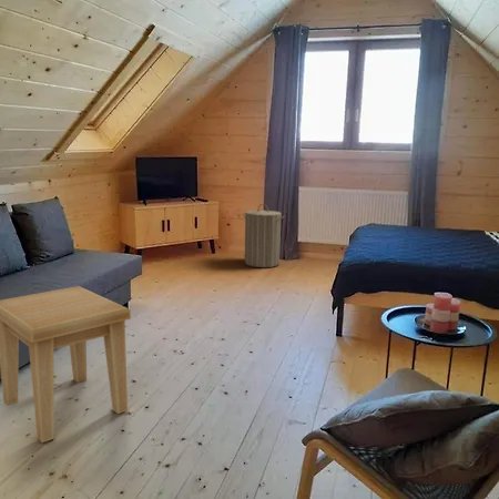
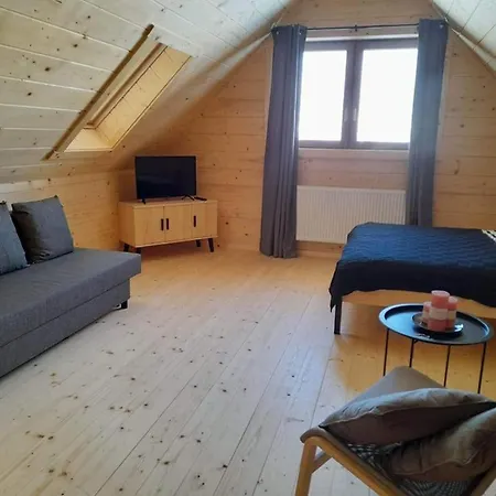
- side table [0,285,132,444]
- laundry hamper [242,203,286,268]
